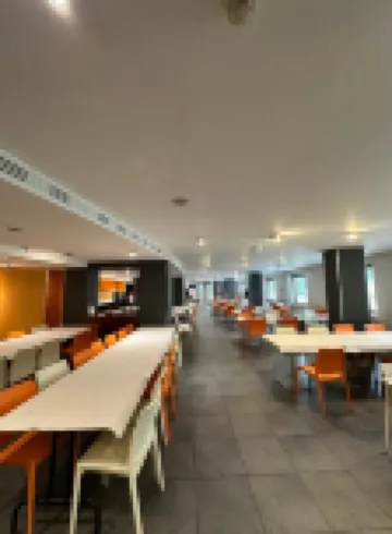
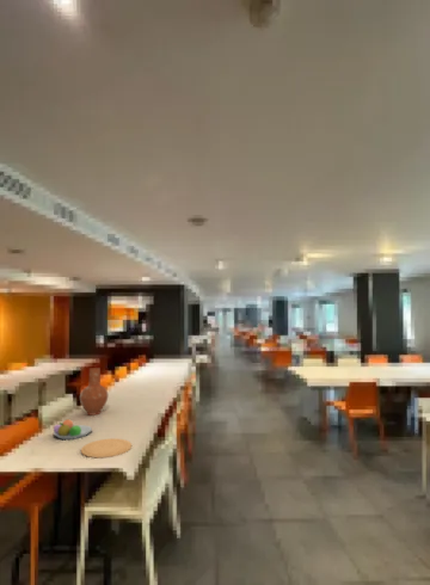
+ fruit bowl [53,418,93,441]
+ plate [80,437,133,460]
+ vase [79,367,109,417]
